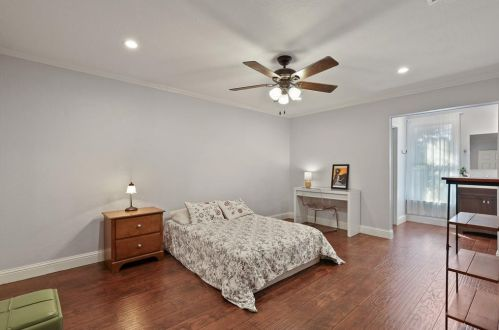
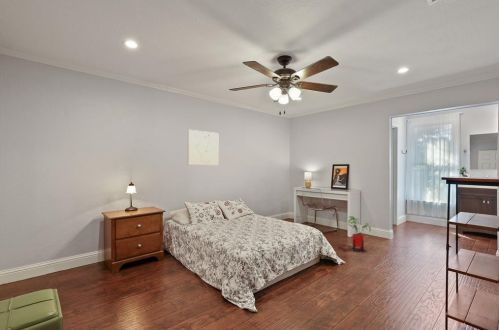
+ house plant [347,215,372,253]
+ wall art [187,129,219,166]
